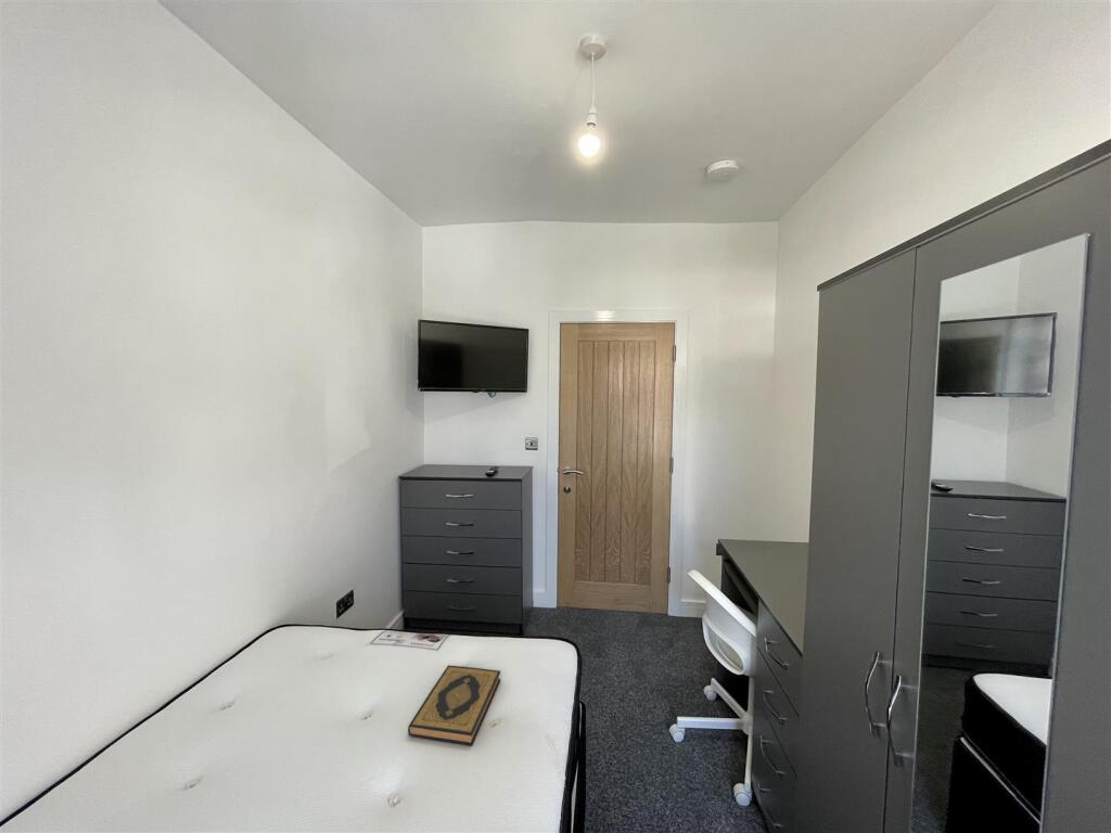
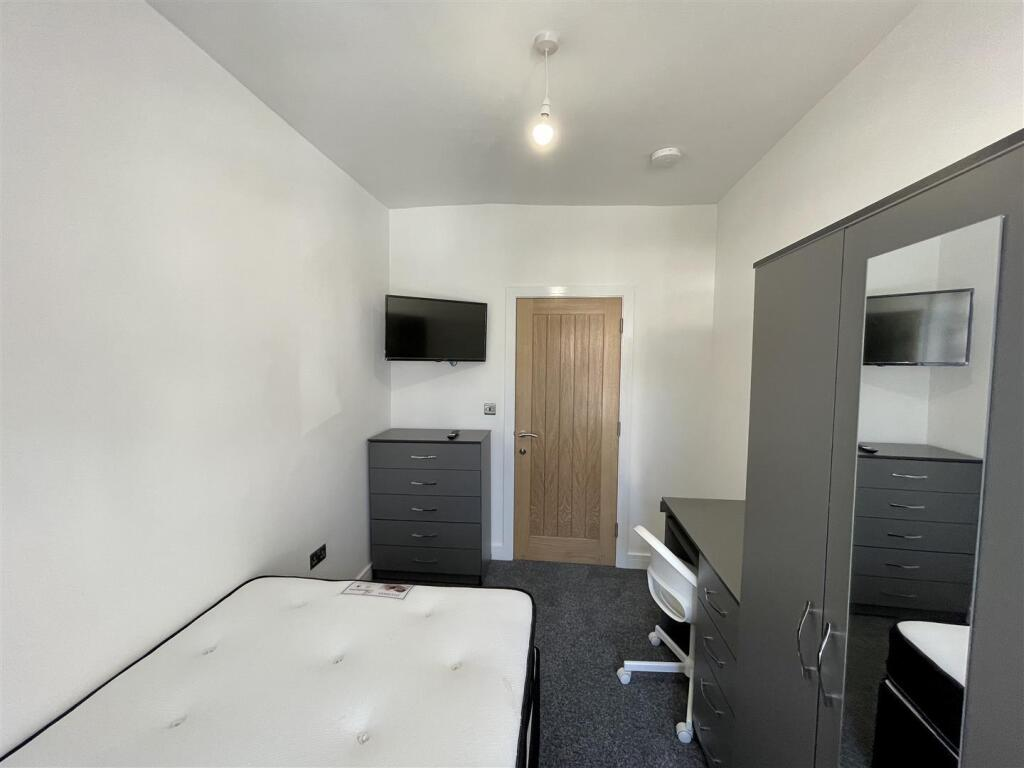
- hardback book [407,664,501,746]
